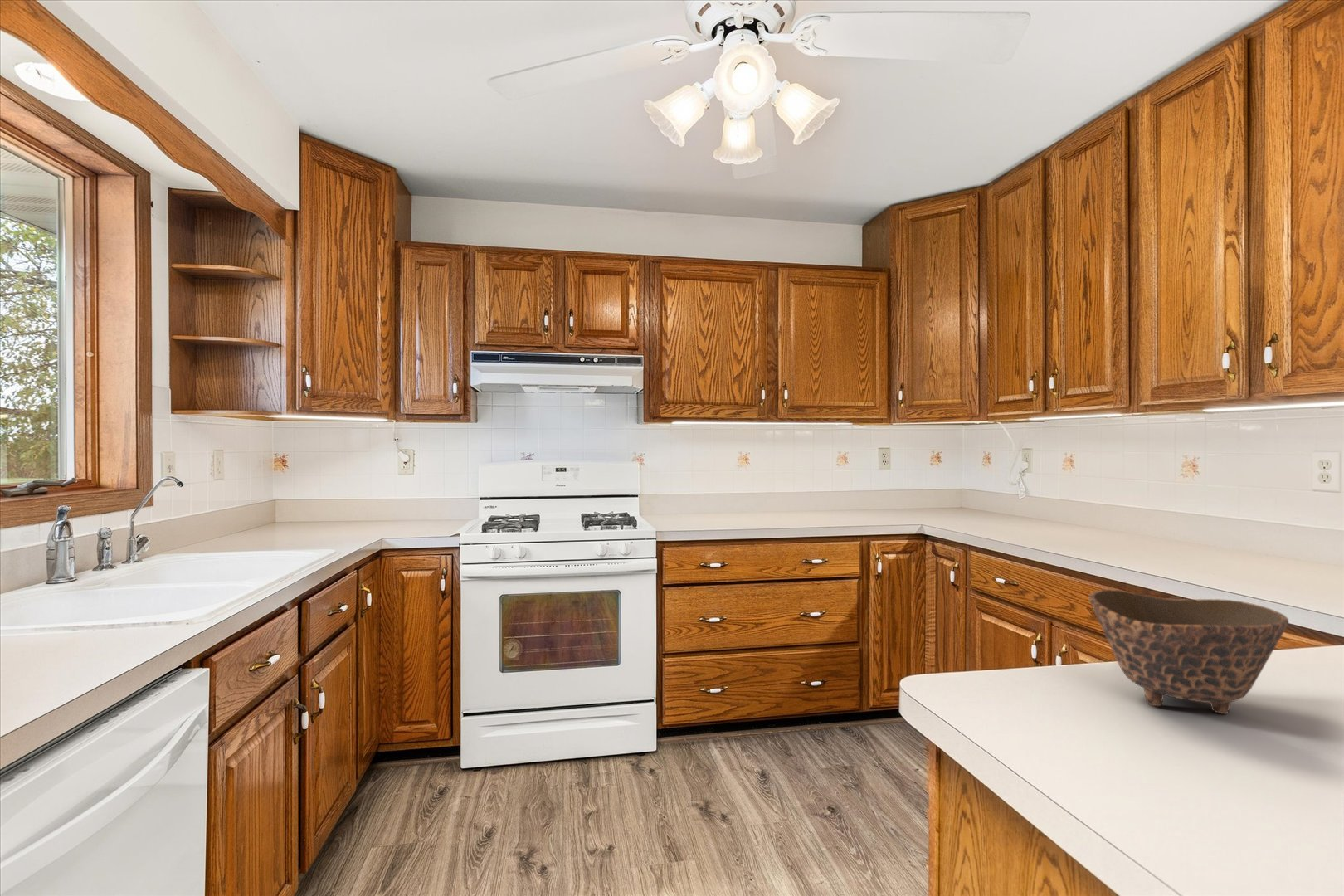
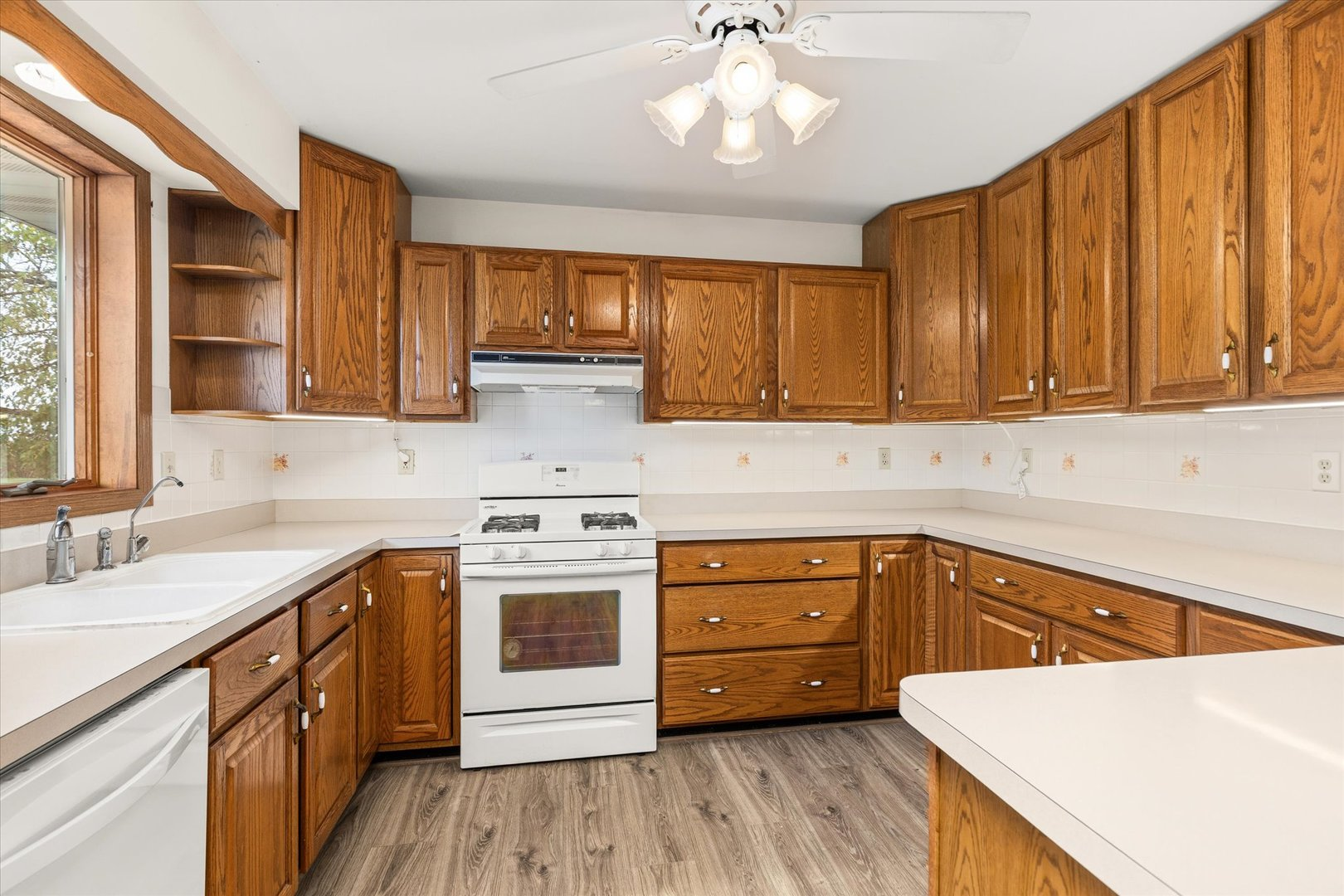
- bowl [1088,589,1289,715]
